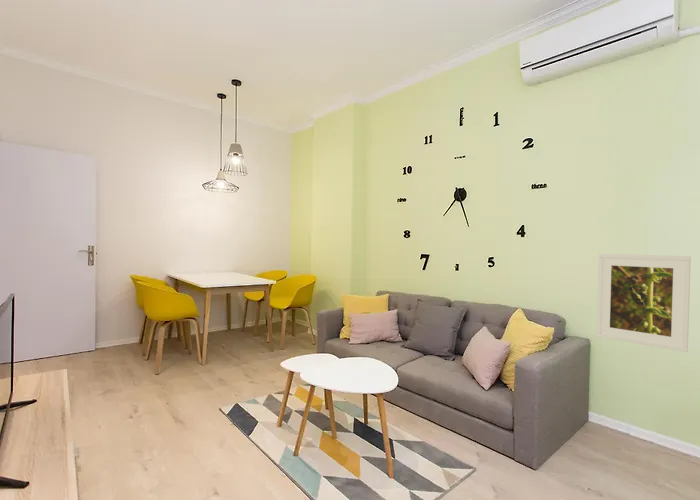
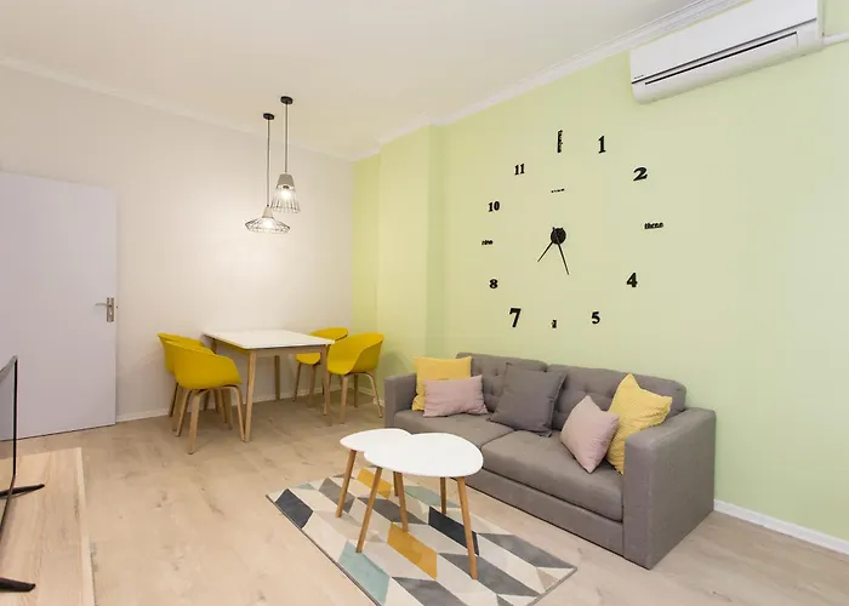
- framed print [596,253,692,353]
